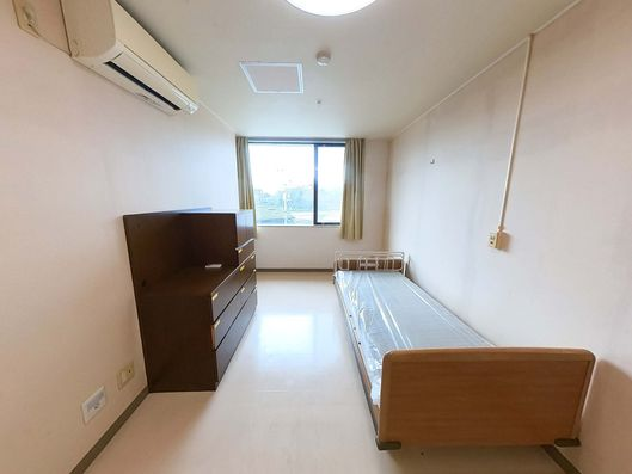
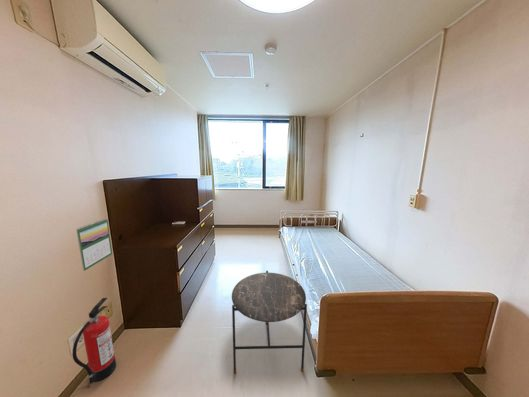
+ side table [231,270,308,375]
+ calendar [75,217,113,272]
+ fire extinguisher [71,297,117,385]
